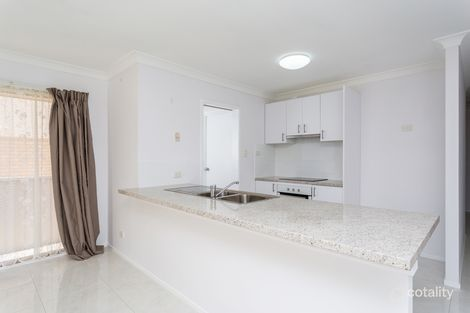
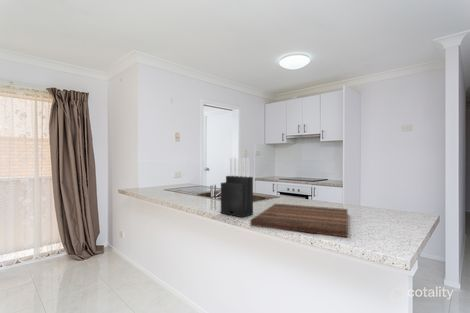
+ knife block [220,157,254,218]
+ cutting board [249,203,349,238]
